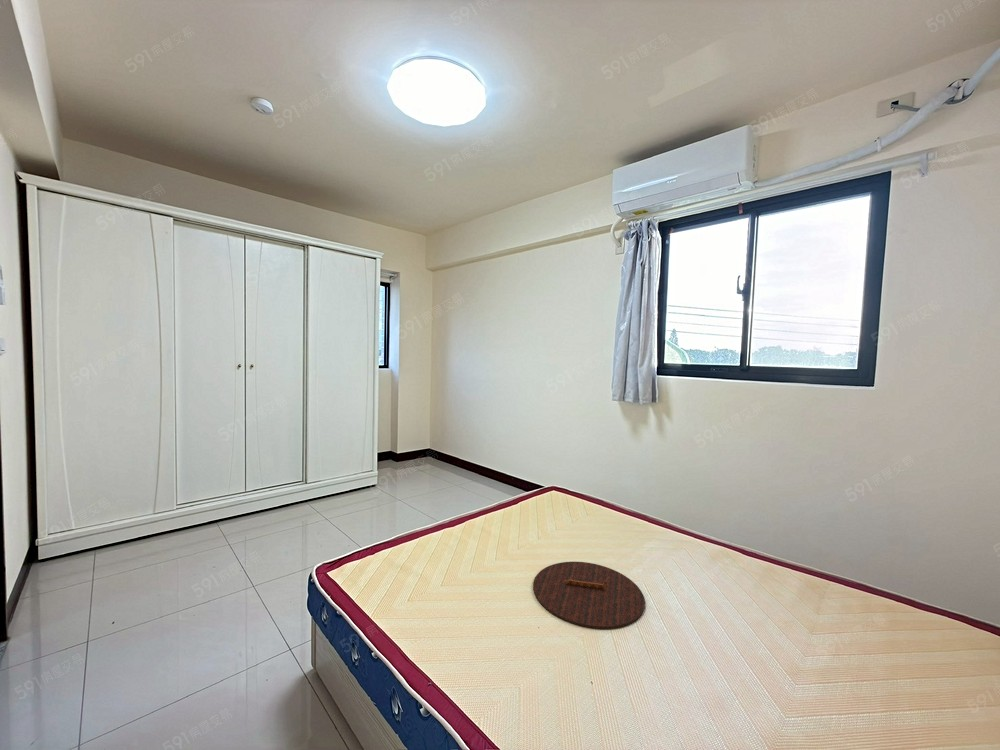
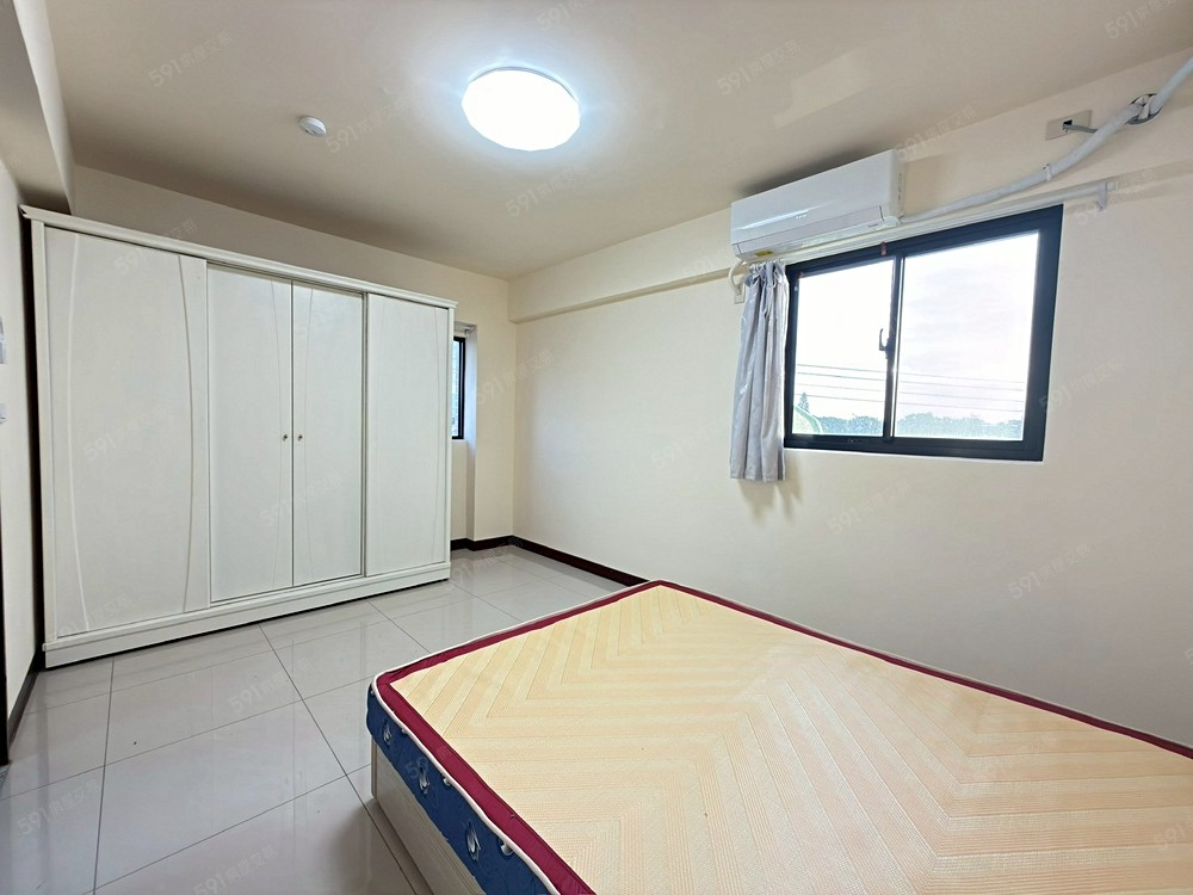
- tray [532,561,646,630]
